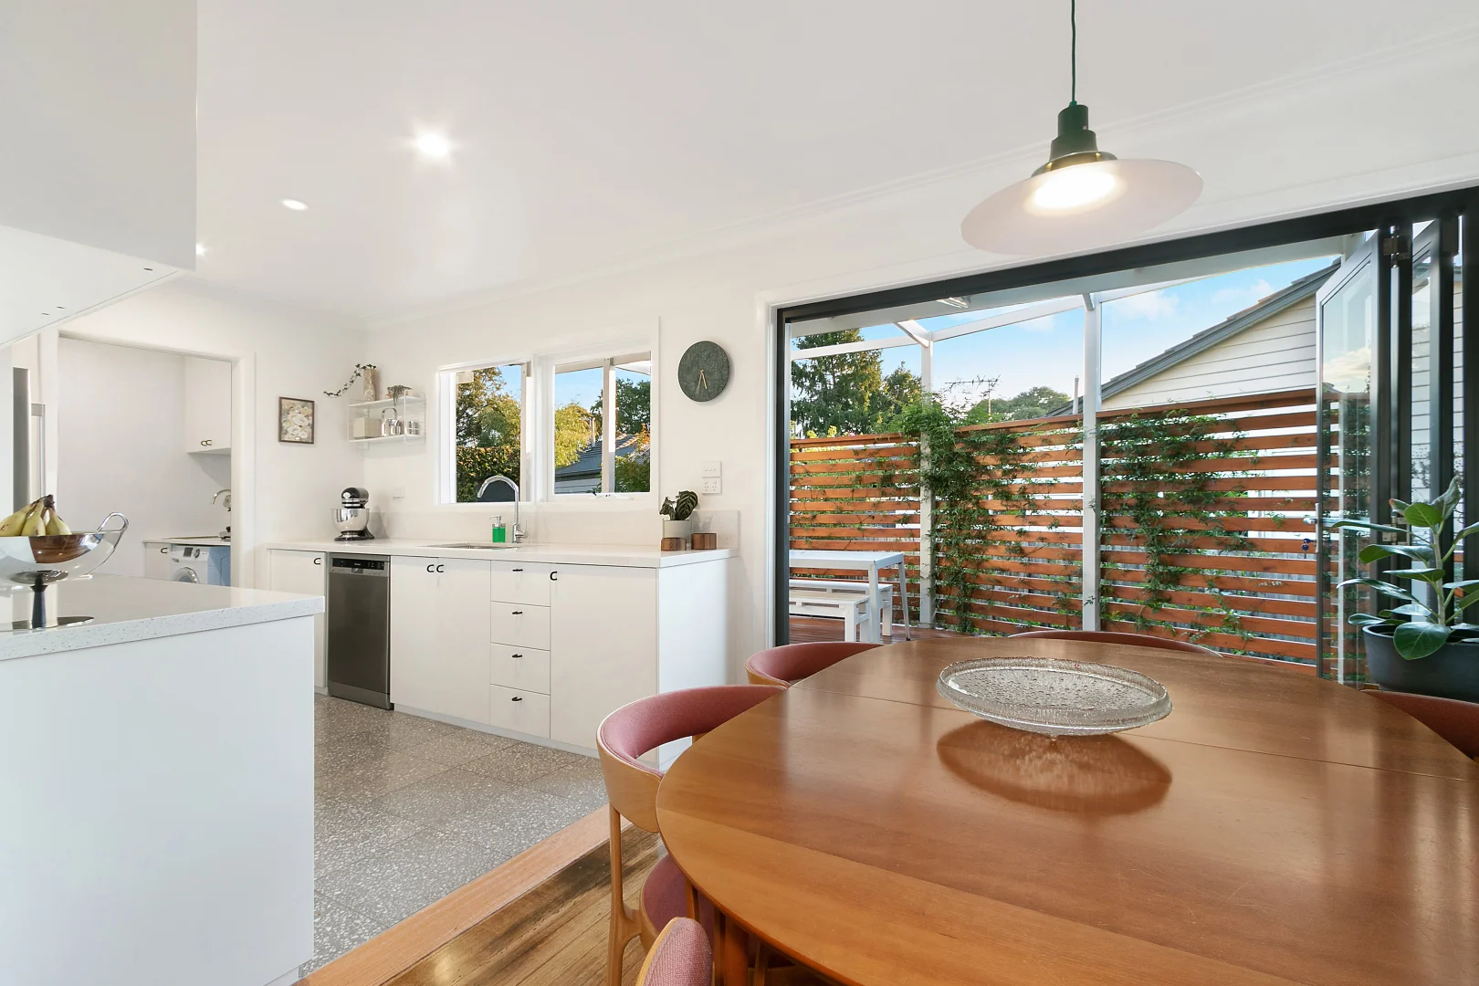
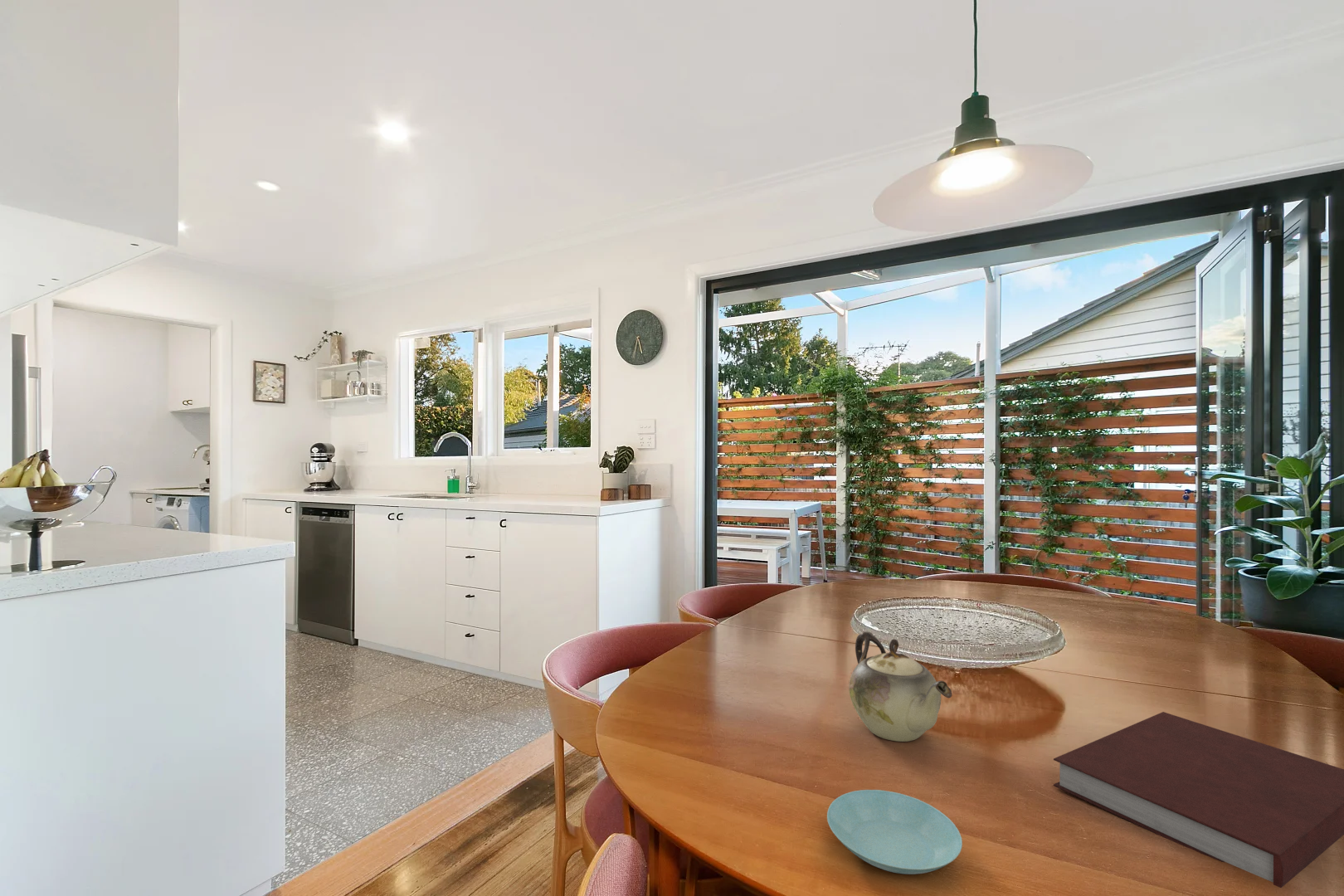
+ saucer [826,789,963,875]
+ notebook [1053,711,1344,889]
+ teapot [848,631,953,743]
